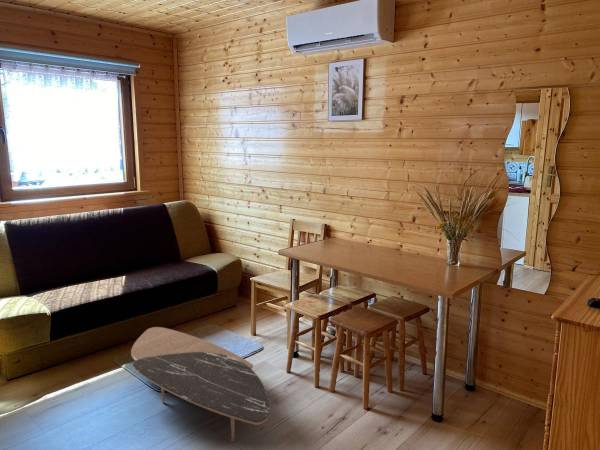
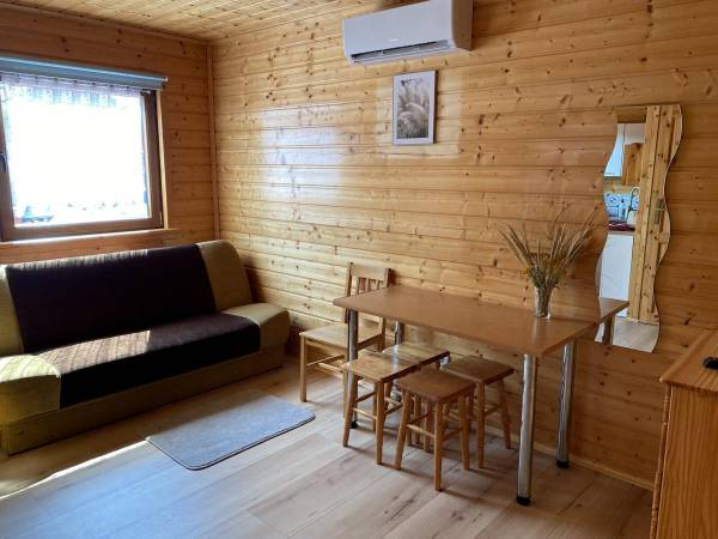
- coffee table [130,326,272,442]
